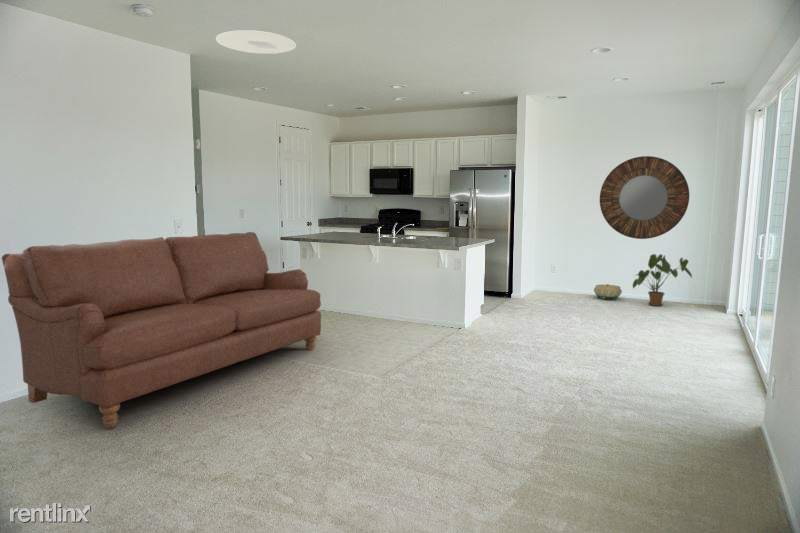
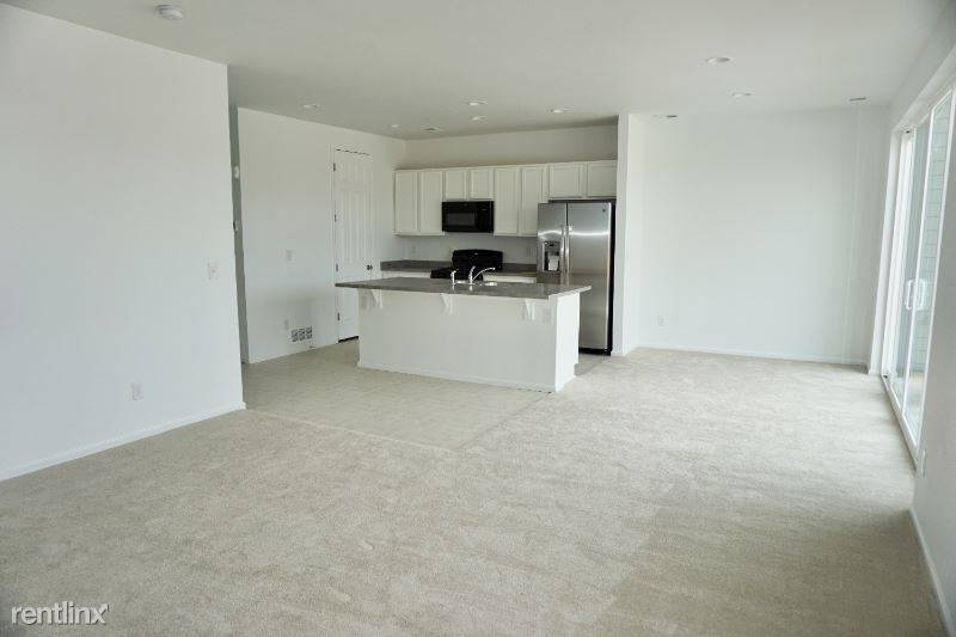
- sofa [1,231,322,428]
- basket [593,283,623,301]
- ceiling light [215,29,297,55]
- home mirror [599,155,690,240]
- house plant [632,253,693,307]
